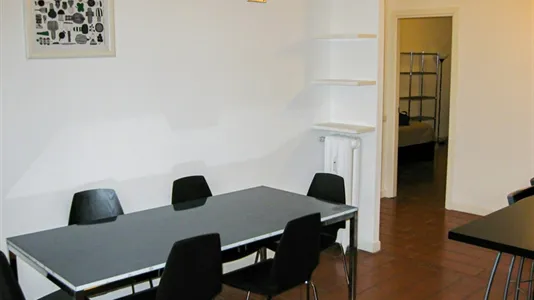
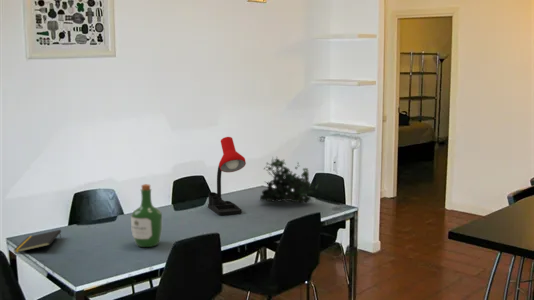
+ notepad [12,229,62,254]
+ wine bottle [130,183,163,248]
+ desk lamp [207,136,247,216]
+ plant [259,156,320,204]
